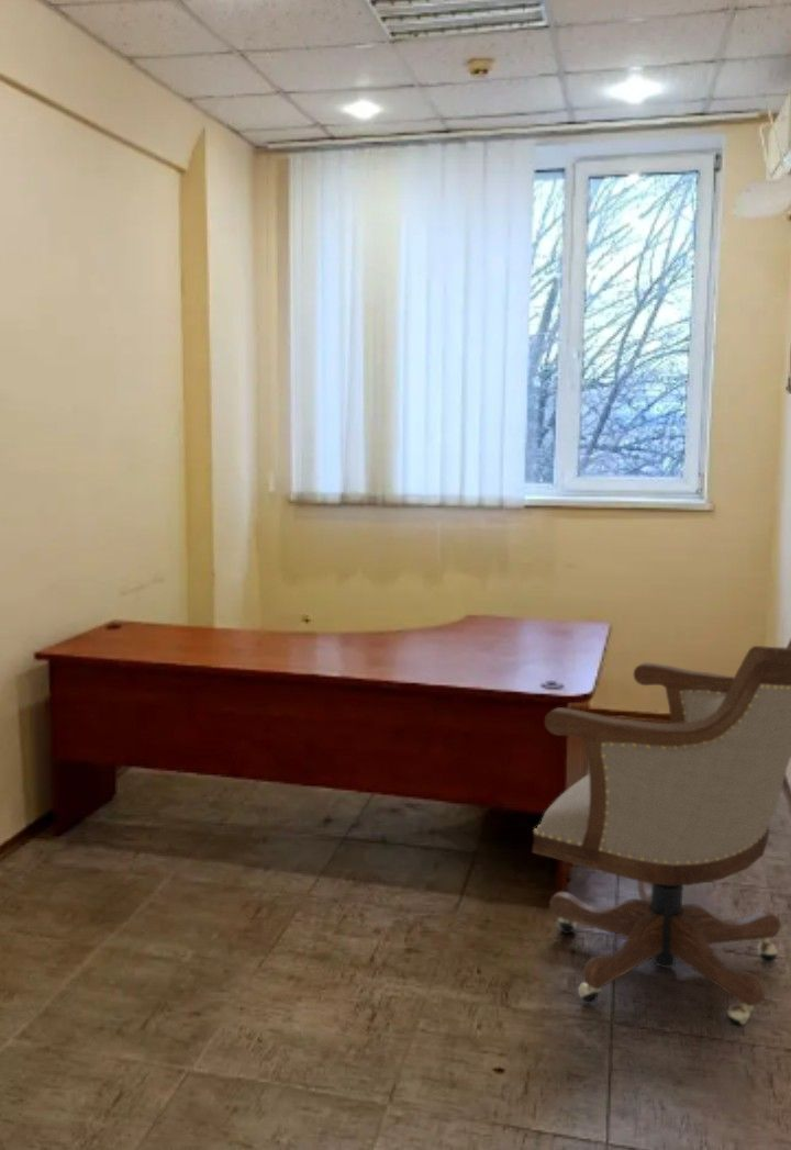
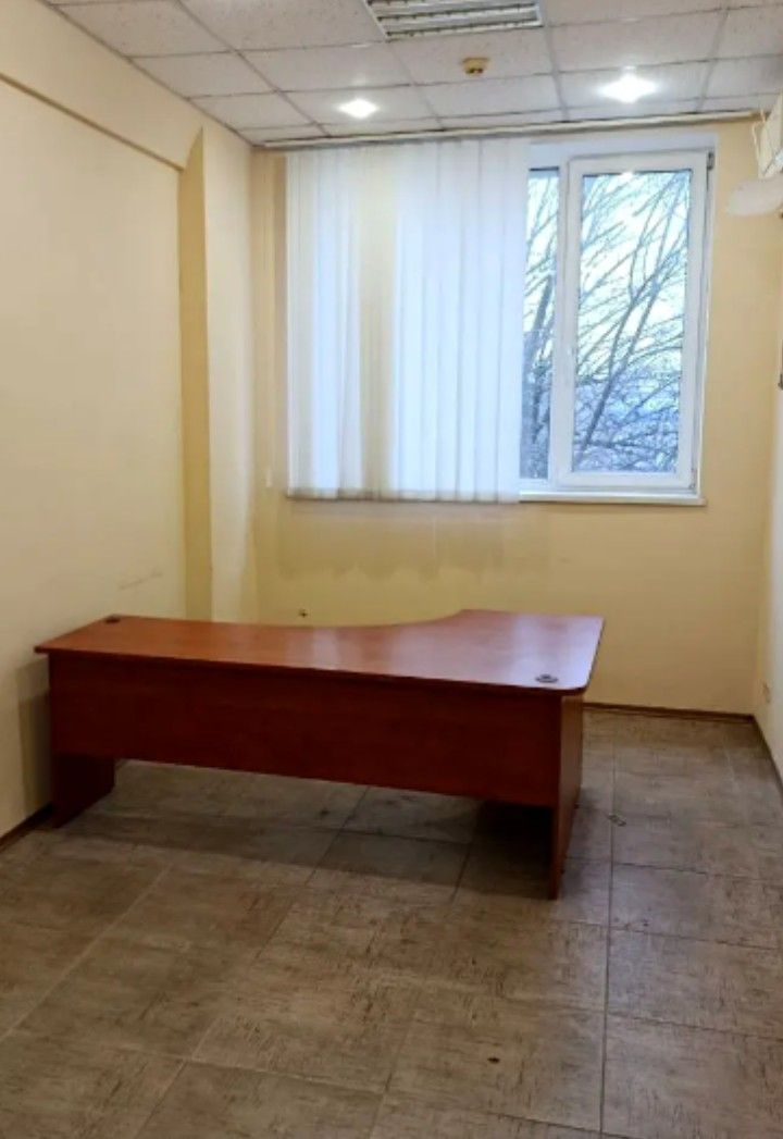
- chair [532,638,791,1029]
